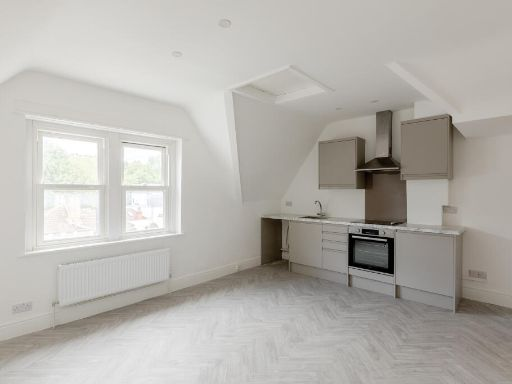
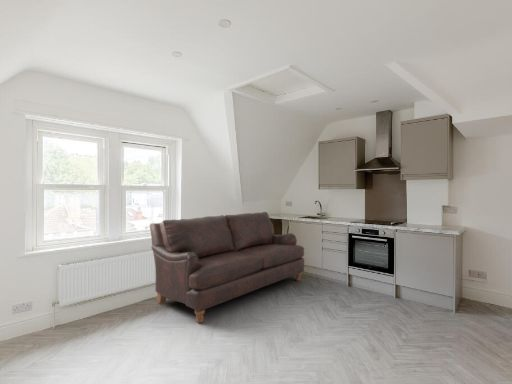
+ sofa [149,211,305,324]
